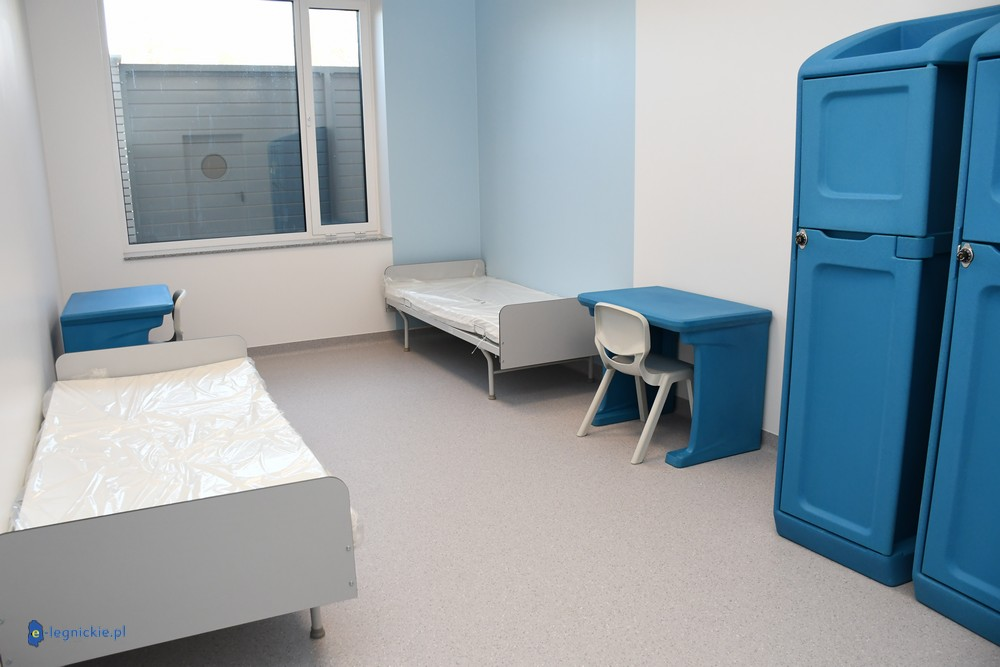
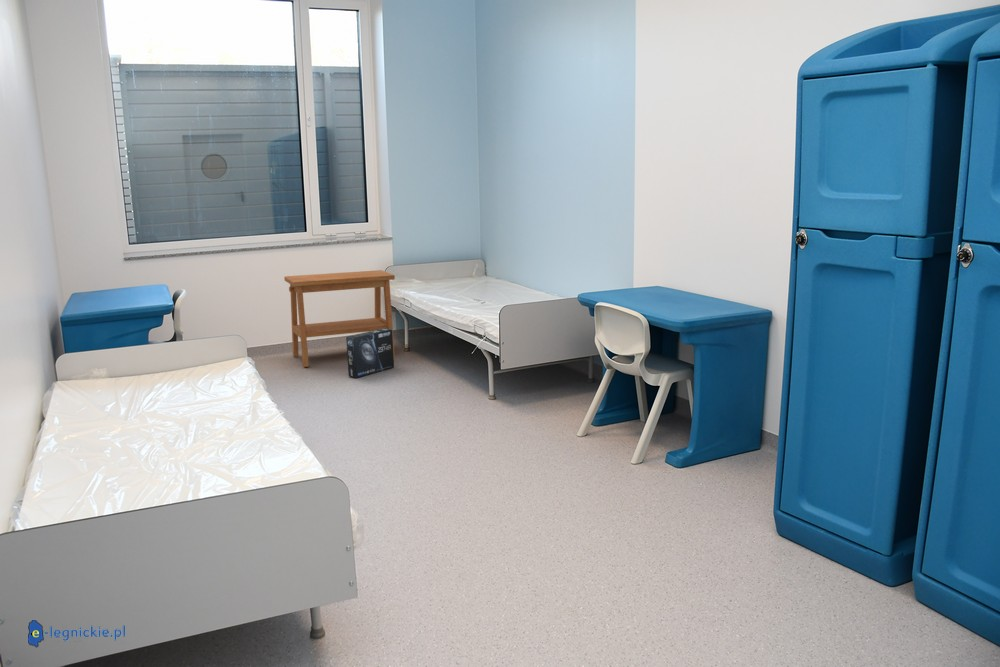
+ box [345,328,395,379]
+ side table [283,269,396,368]
